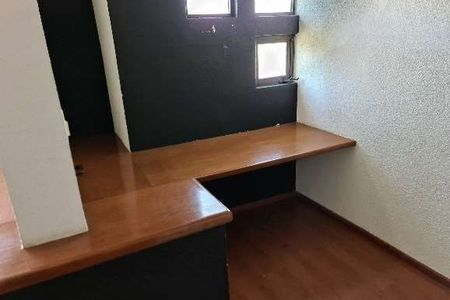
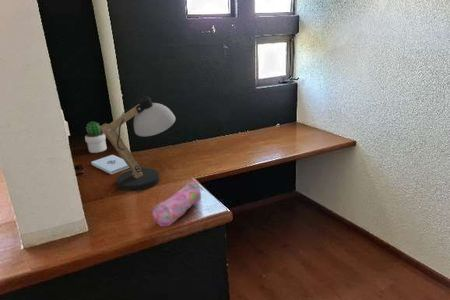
+ potted cactus [84,120,108,154]
+ pencil case [151,181,202,227]
+ desk lamp [100,93,177,194]
+ notepad [90,154,130,175]
